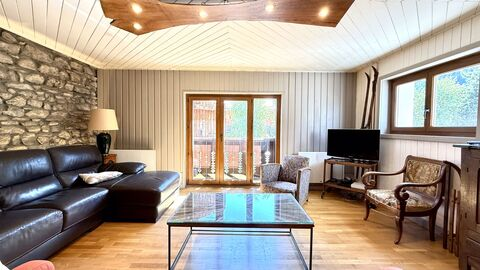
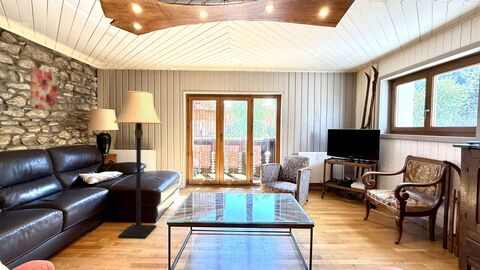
+ wall art [29,67,58,111]
+ lamp [113,90,163,239]
